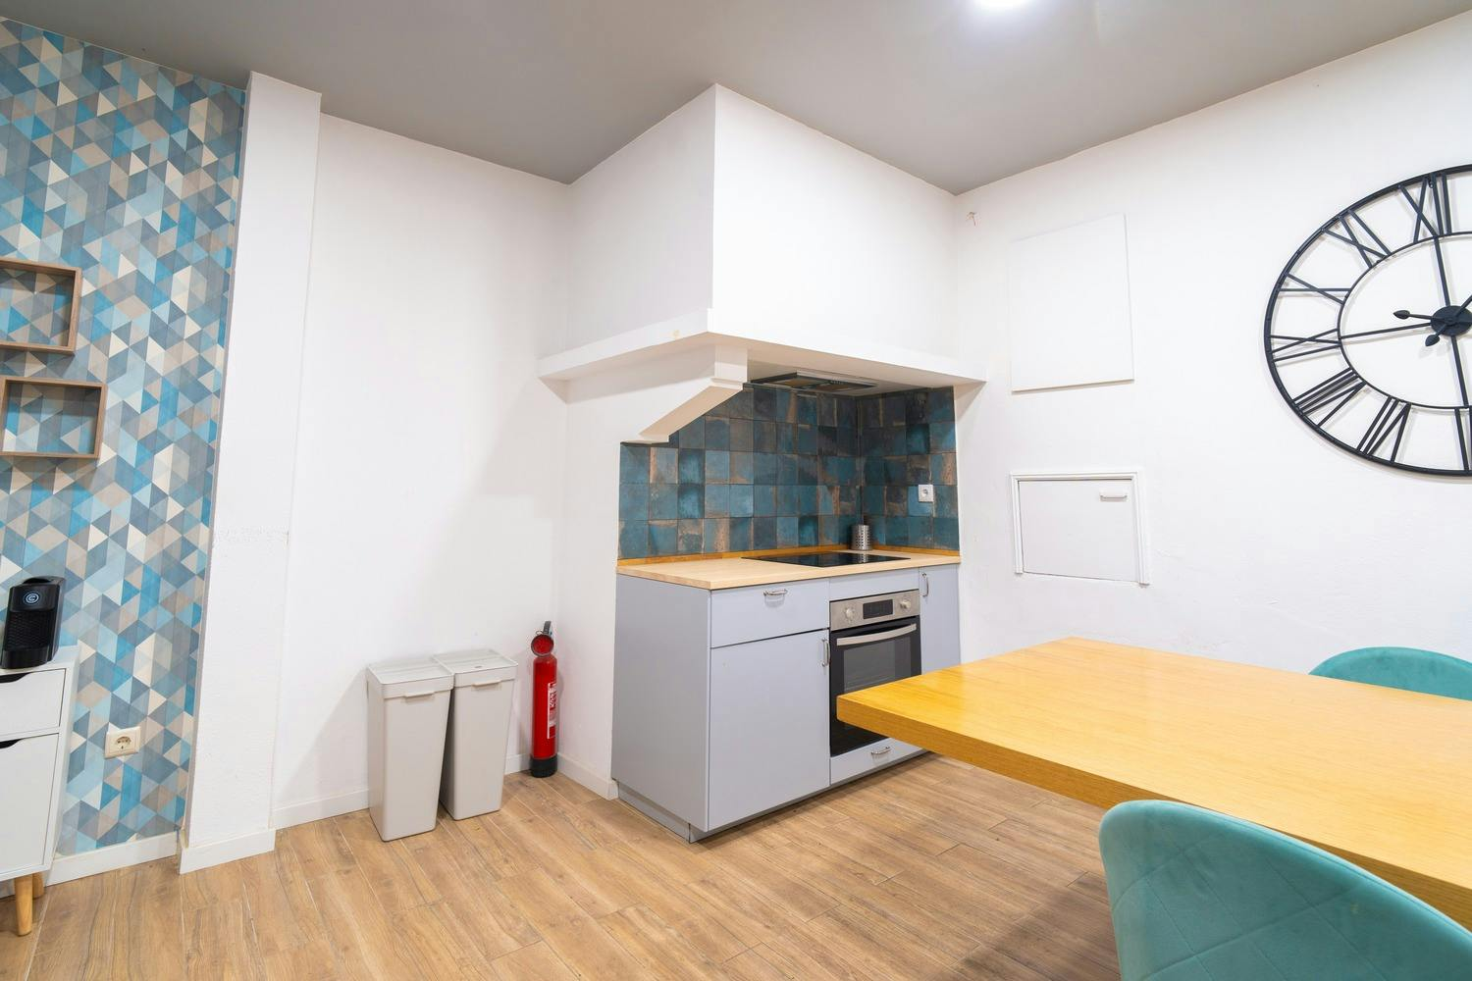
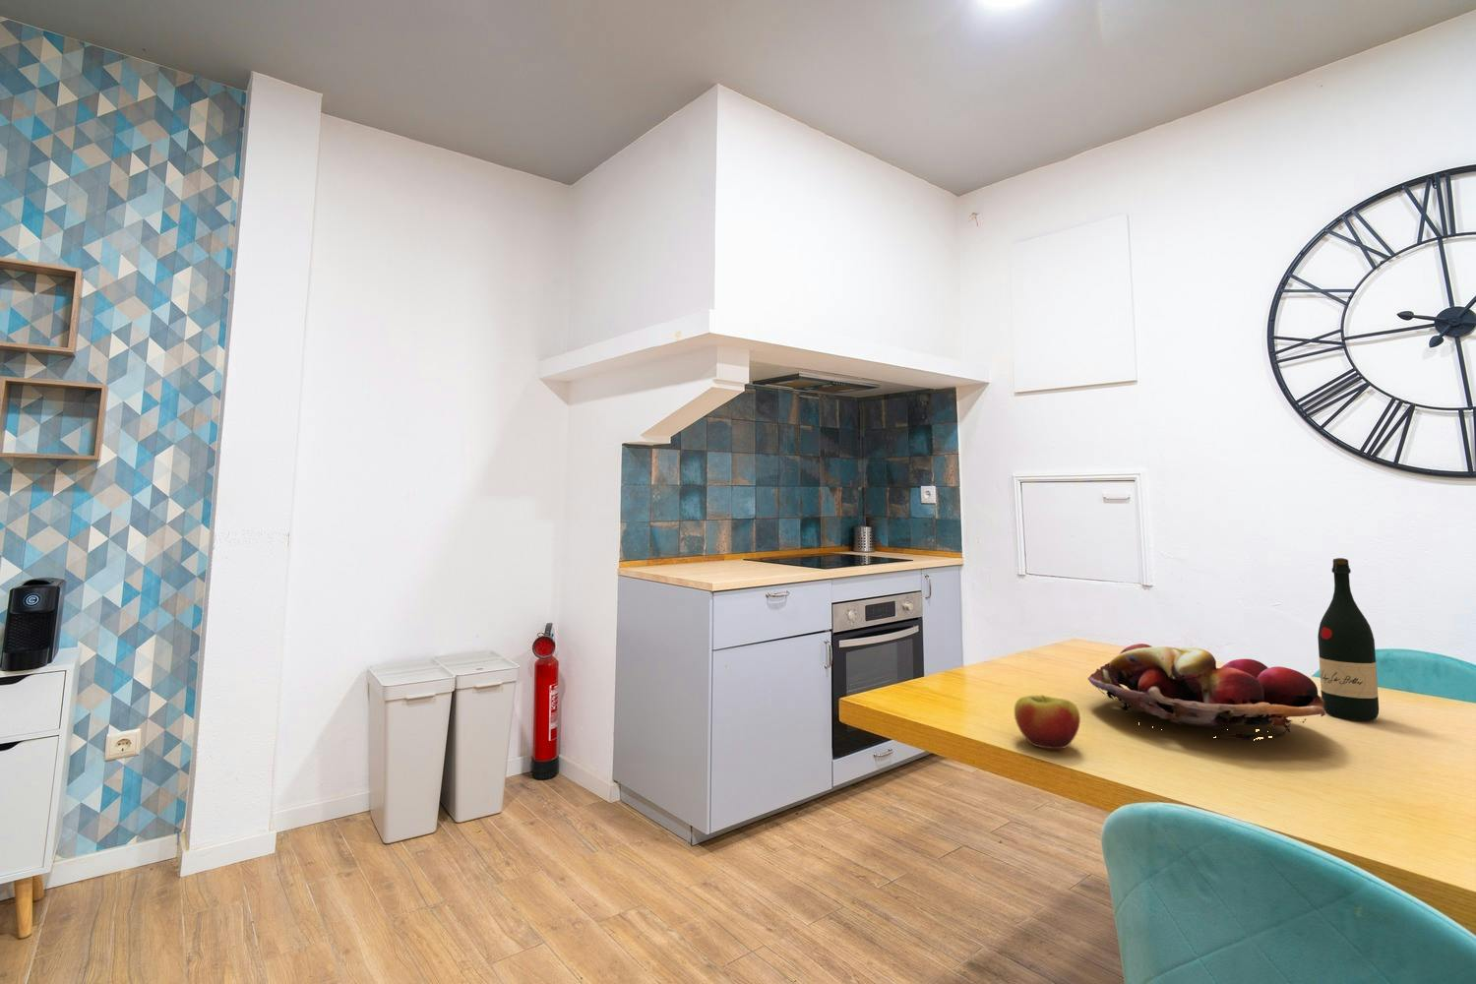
+ fruit basket [1087,642,1327,741]
+ wine bottle [1317,557,1379,722]
+ apple [1014,694,1082,750]
